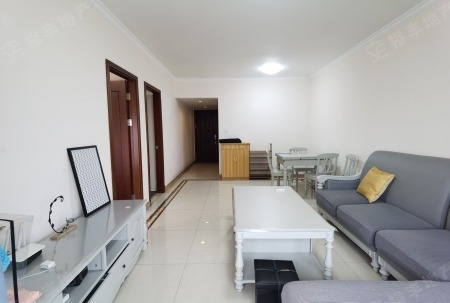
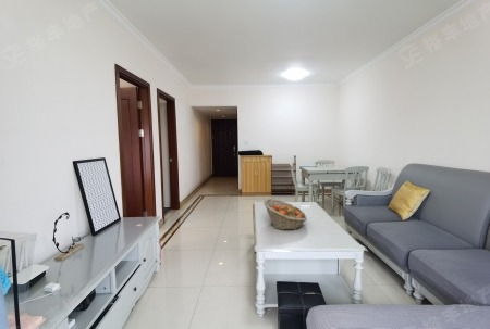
+ fruit basket [262,198,308,231]
